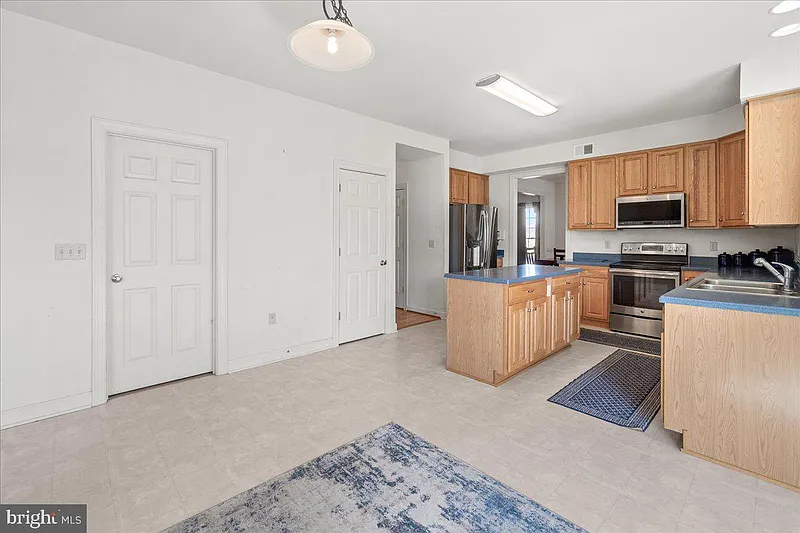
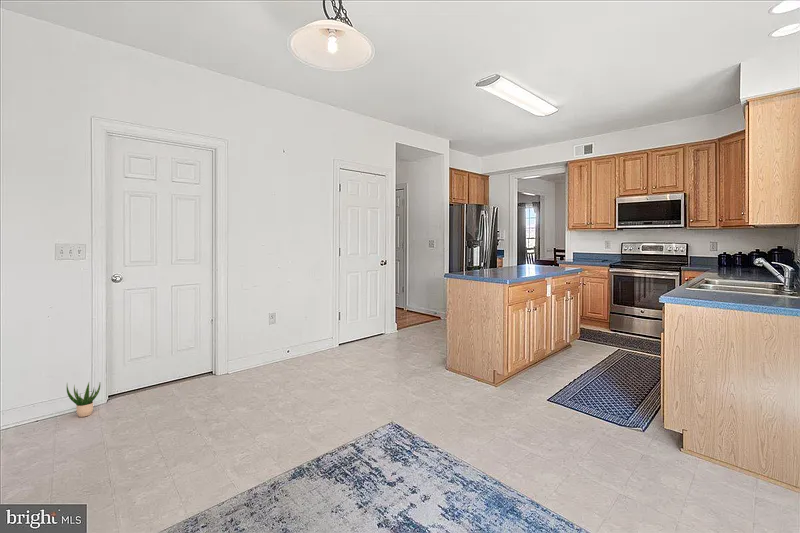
+ potted plant [66,382,101,418]
